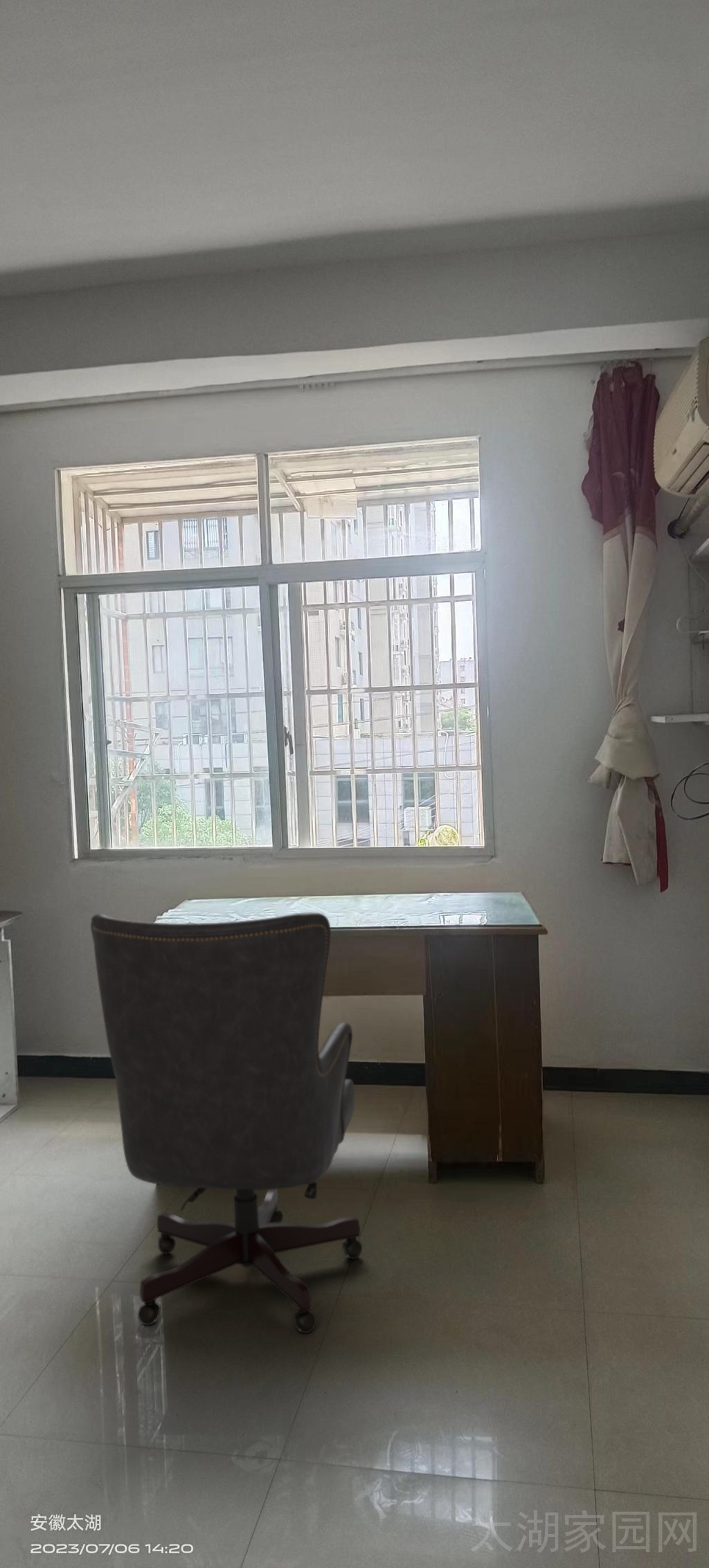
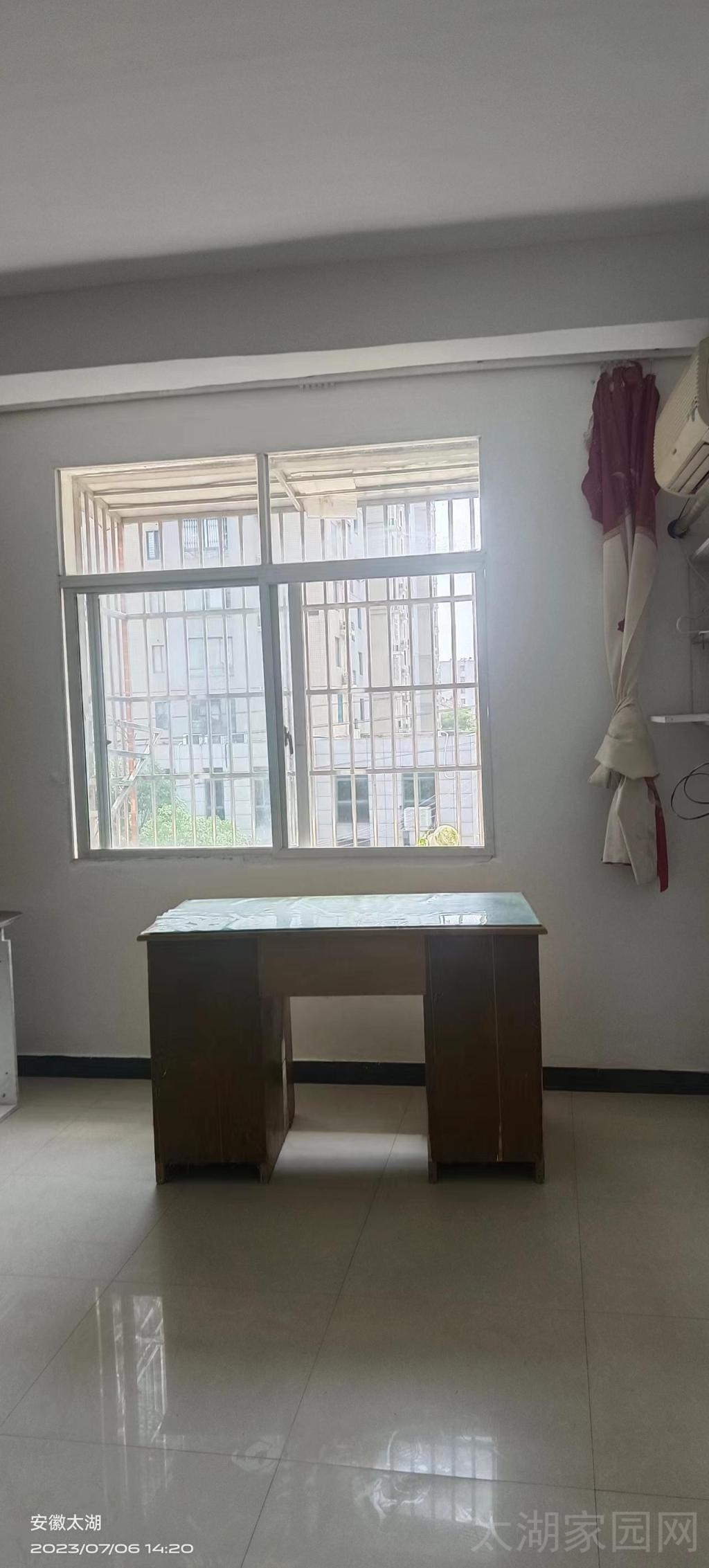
- chair [90,911,363,1334]
